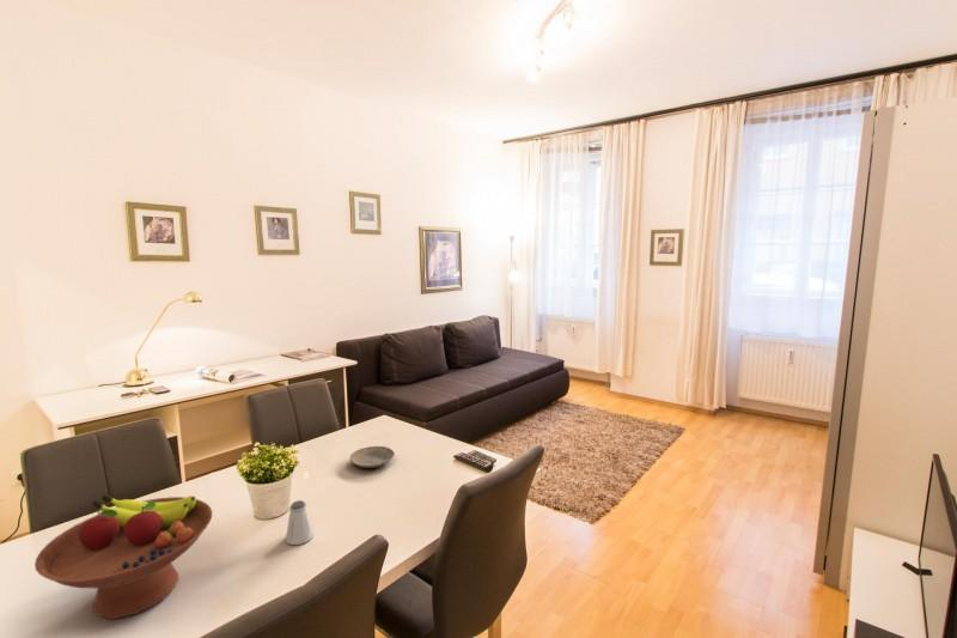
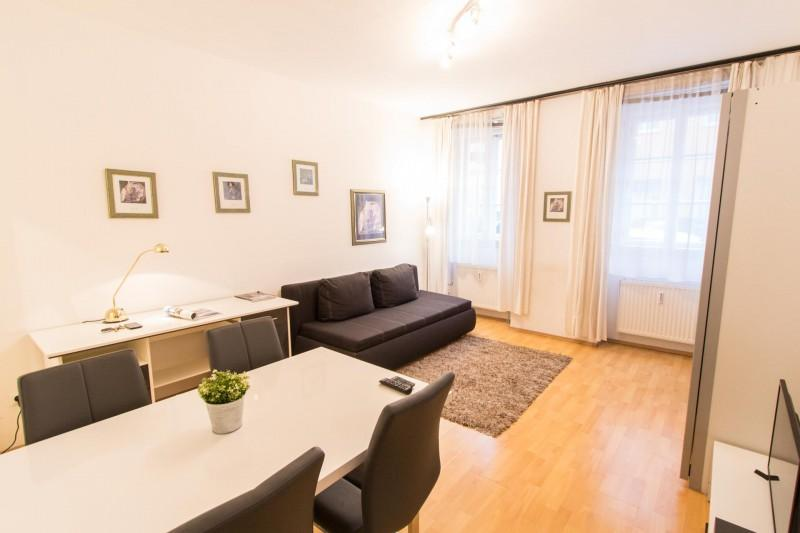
- fruit bowl [33,493,213,620]
- saltshaker [285,499,315,546]
- plate [349,445,396,469]
